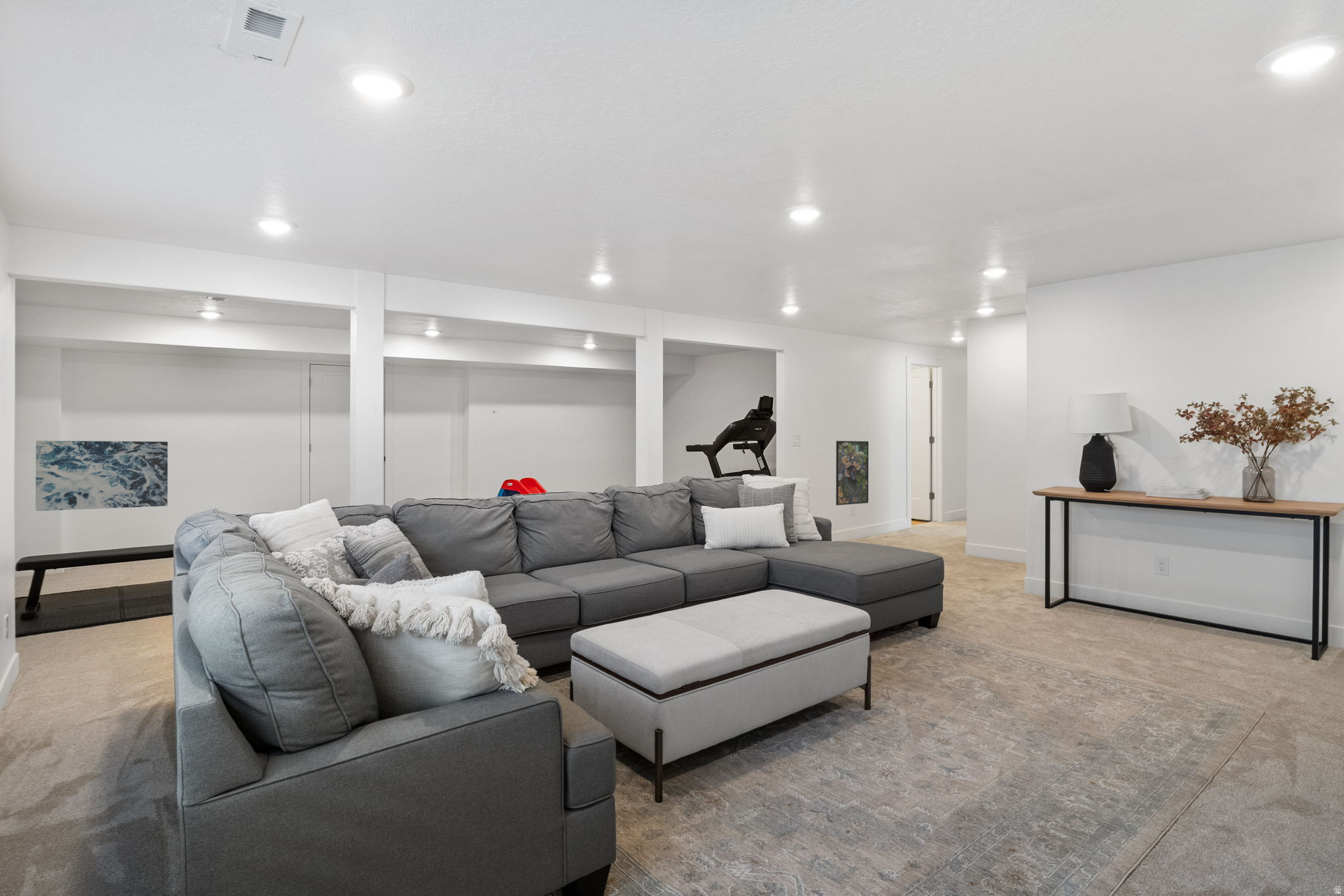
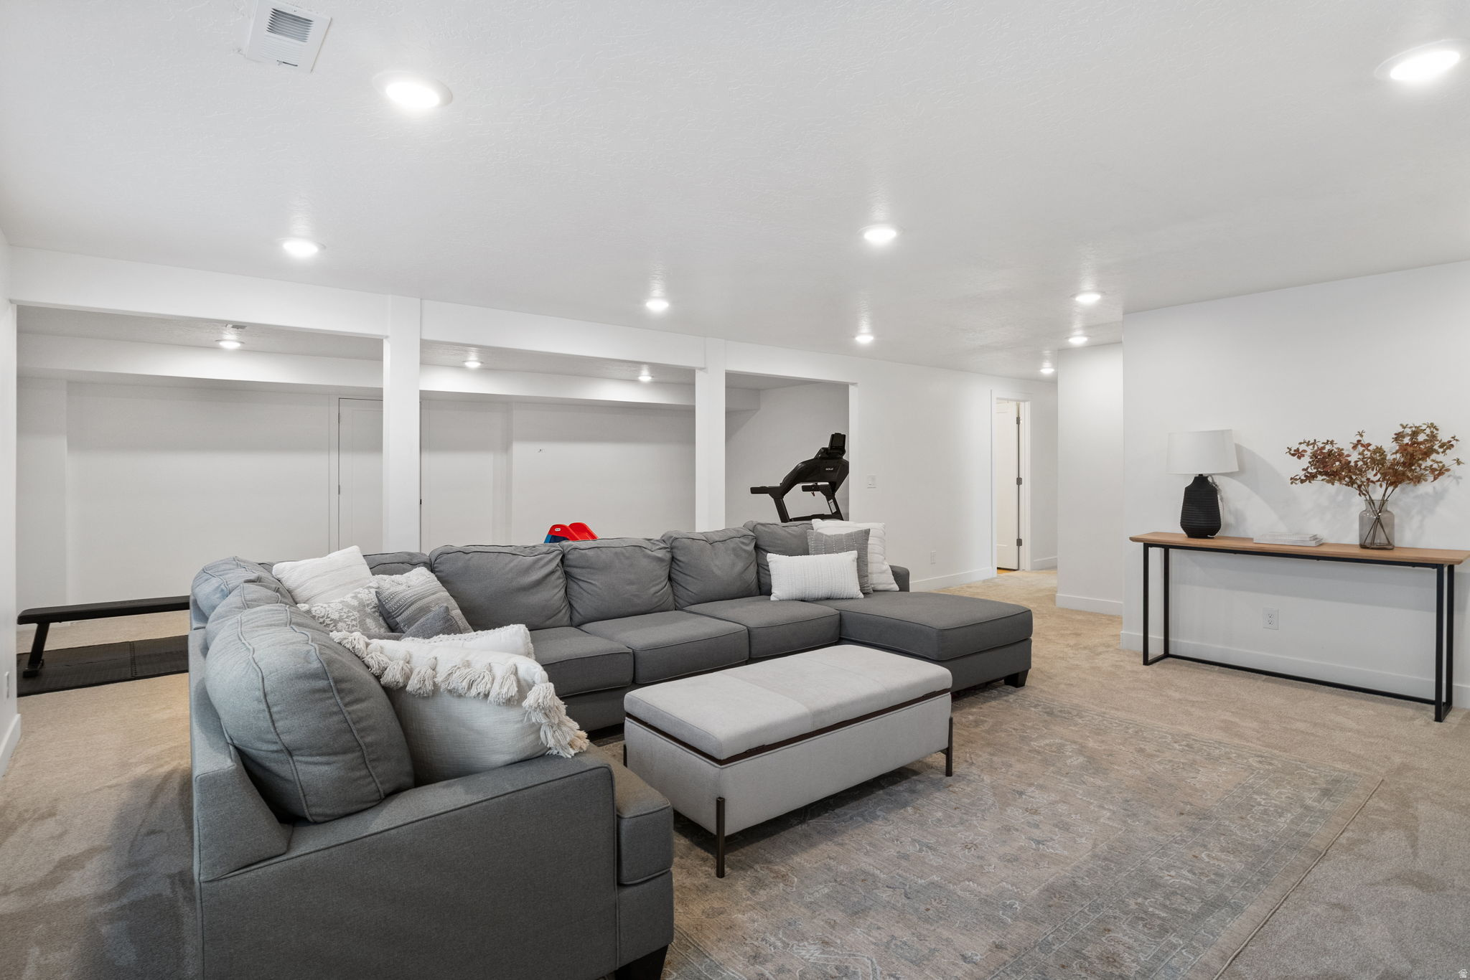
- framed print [835,440,869,506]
- wall art [35,440,169,512]
